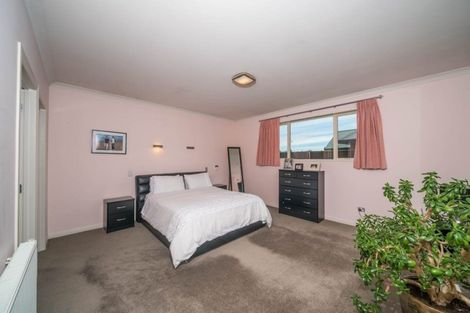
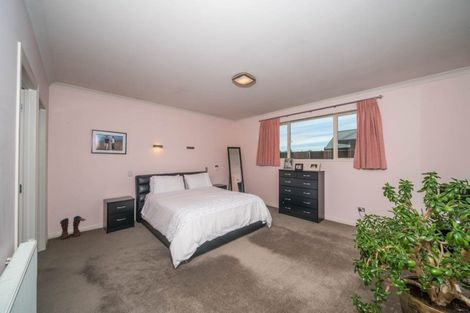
+ boots [59,215,87,240]
